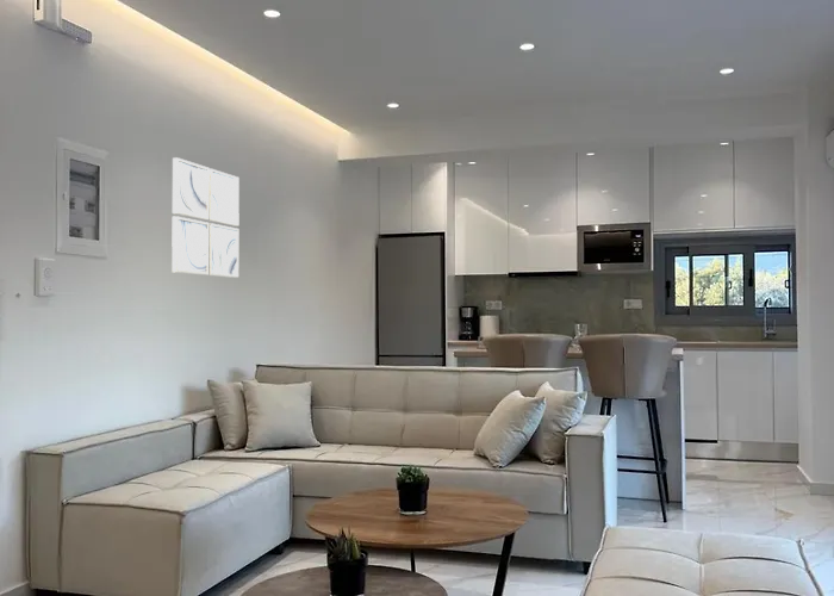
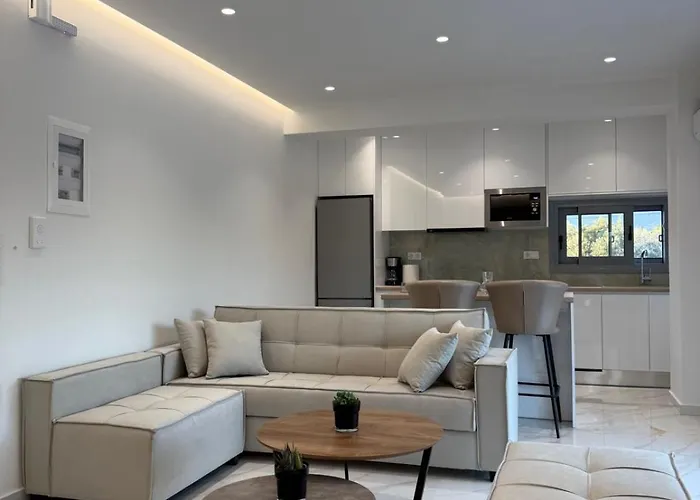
- wall art [170,156,241,279]
